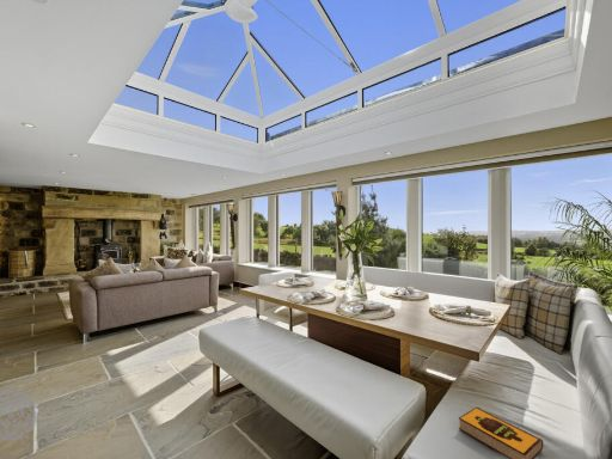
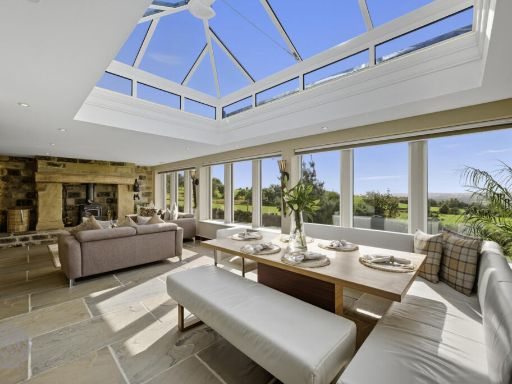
- hardback book [458,405,544,459]
